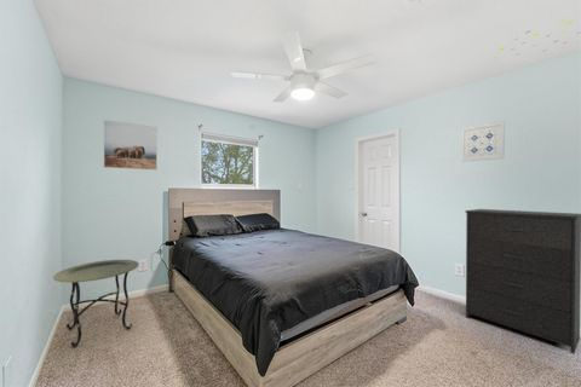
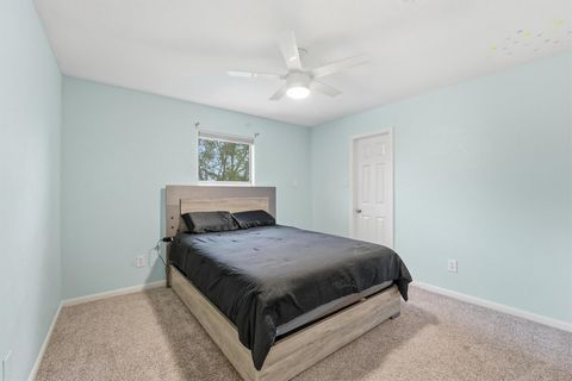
- dresser [465,208,581,356]
- wall art [461,121,506,163]
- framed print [103,119,159,171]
- side table [52,259,140,348]
